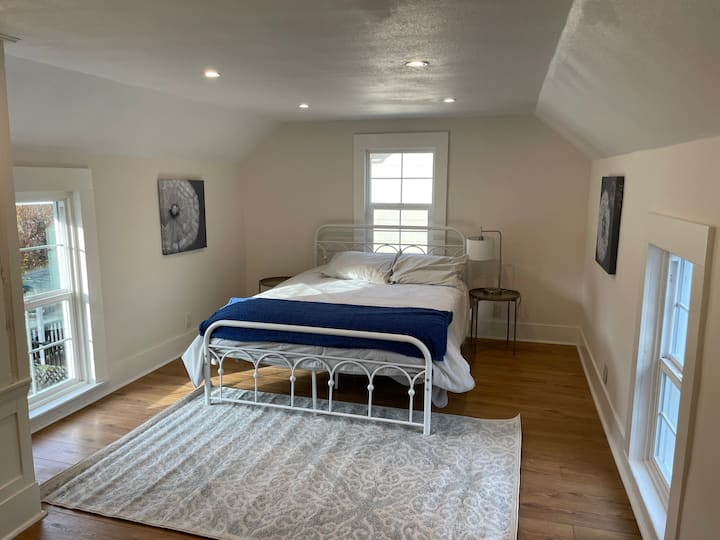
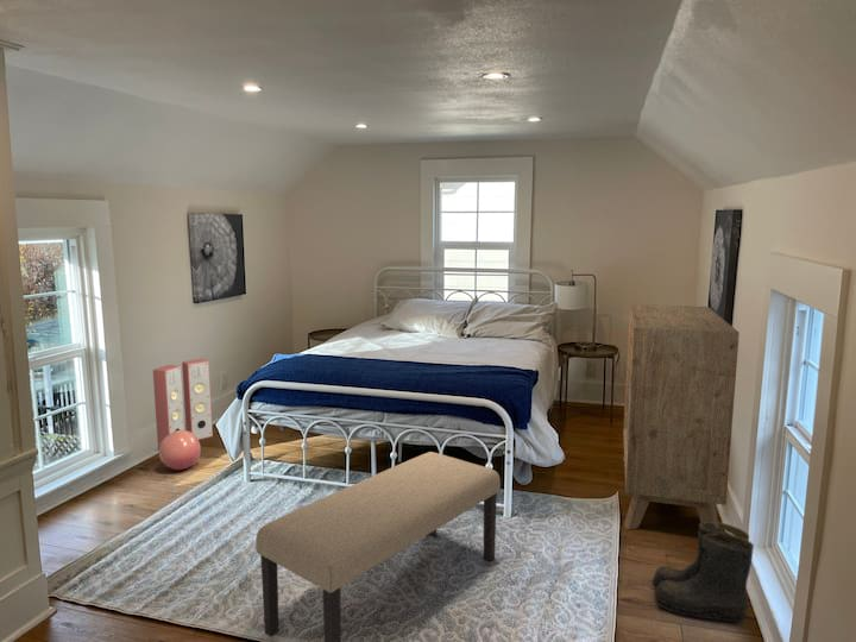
+ dresser [622,303,741,531]
+ boots [650,522,755,623]
+ speaker [152,358,214,452]
+ bench [254,451,502,642]
+ ball [158,429,202,471]
